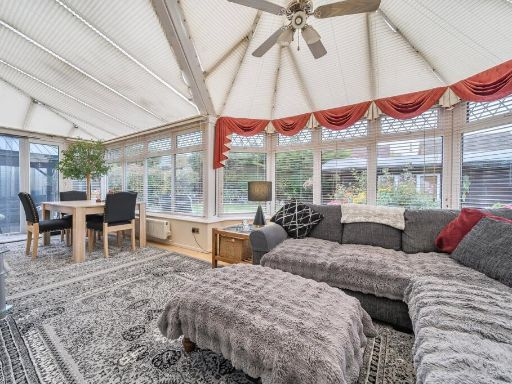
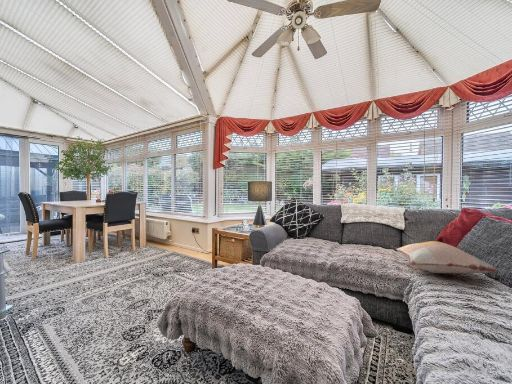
+ decorative pillow [388,240,499,274]
